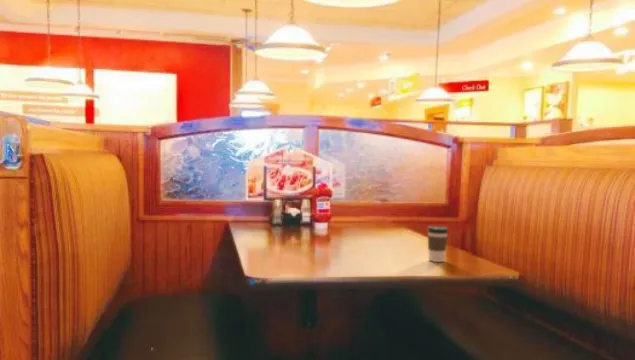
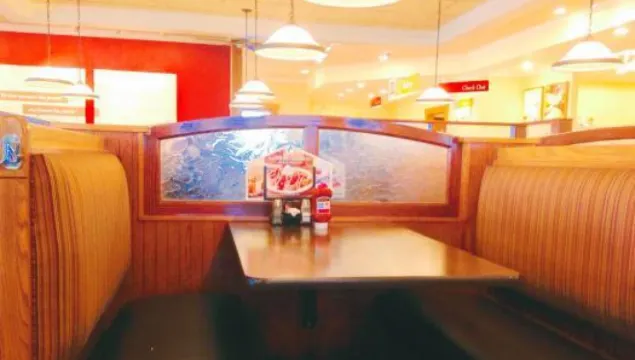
- coffee cup [426,225,449,263]
